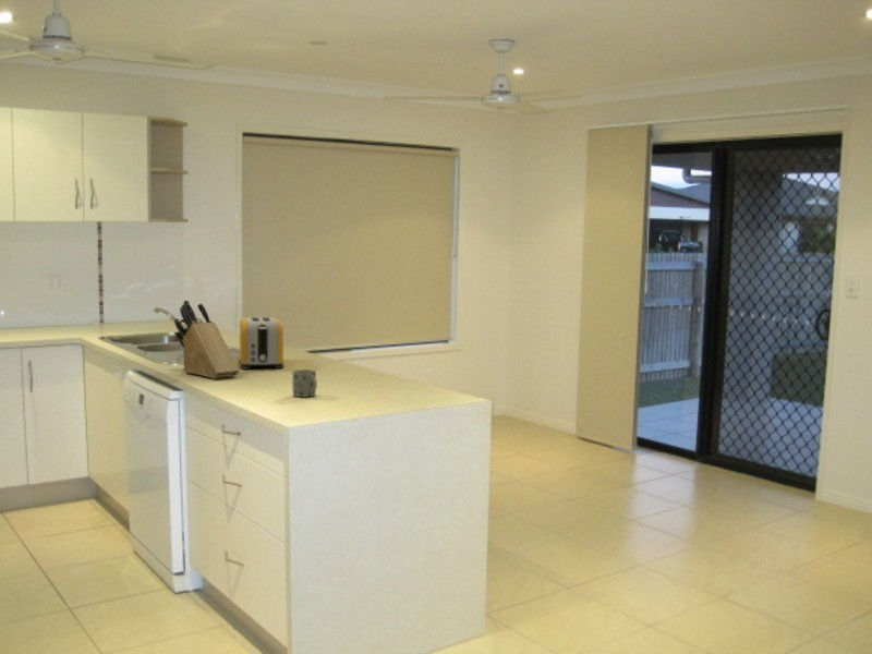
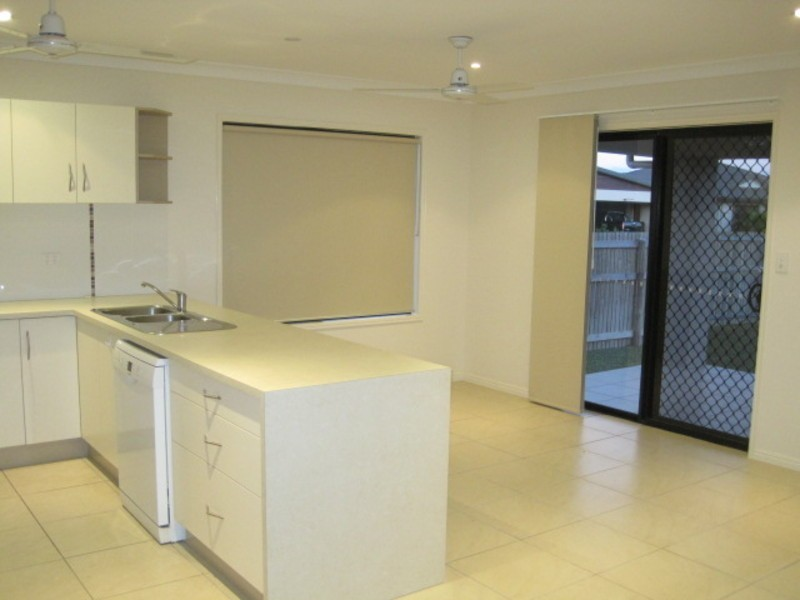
- knife block [173,299,241,379]
- mug [291,368,318,398]
- toaster [239,316,284,371]
